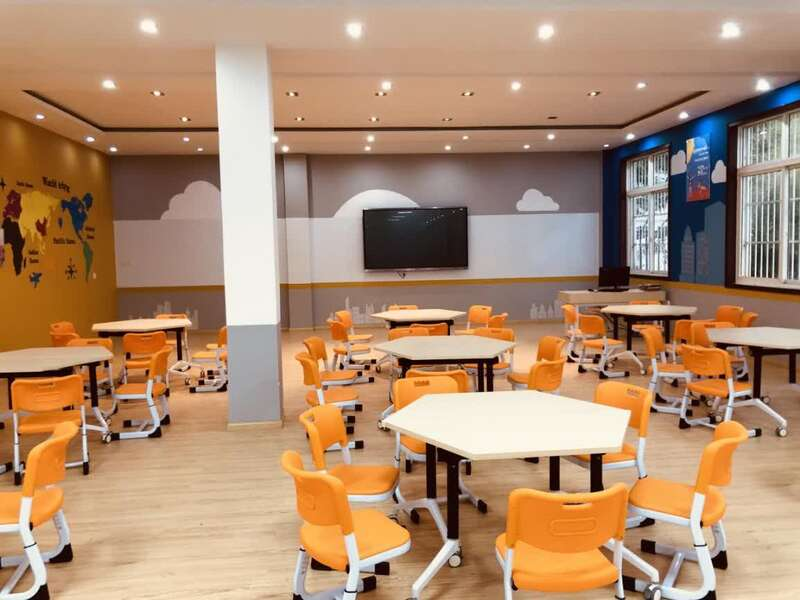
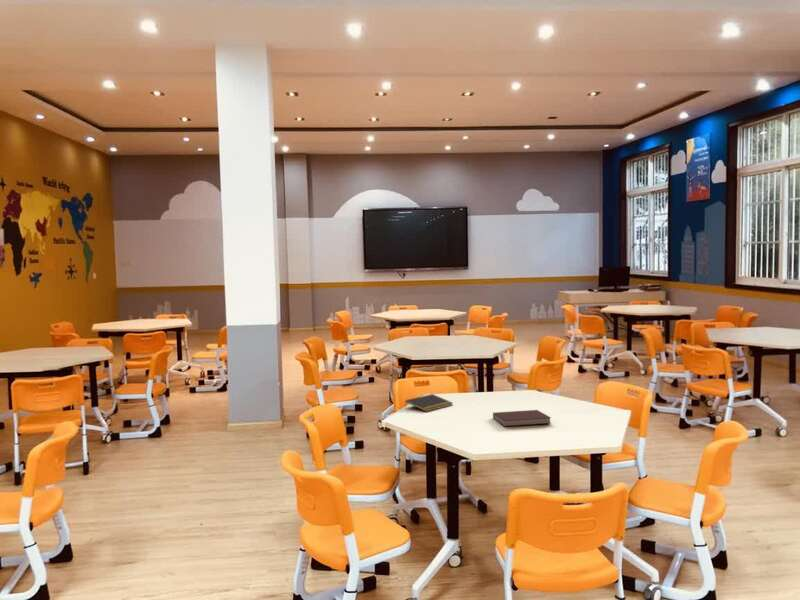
+ notebook [492,409,552,428]
+ notepad [404,393,454,413]
